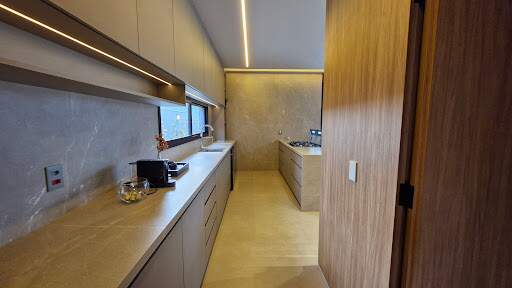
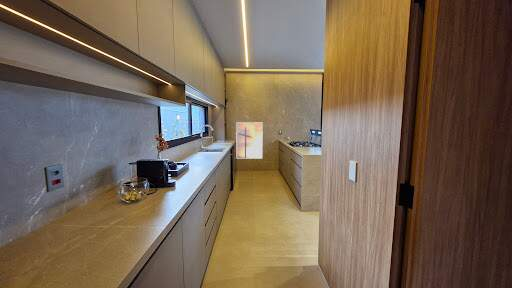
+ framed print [235,121,264,159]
